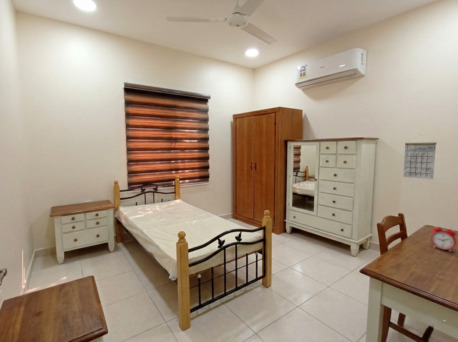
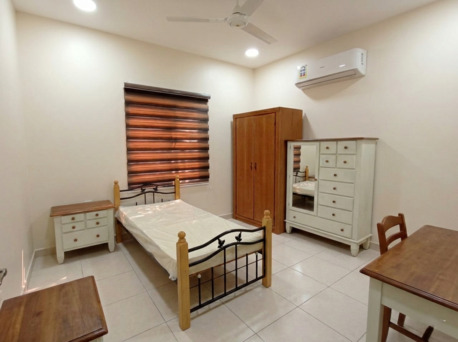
- alarm clock [430,223,457,253]
- calendar [402,133,438,180]
